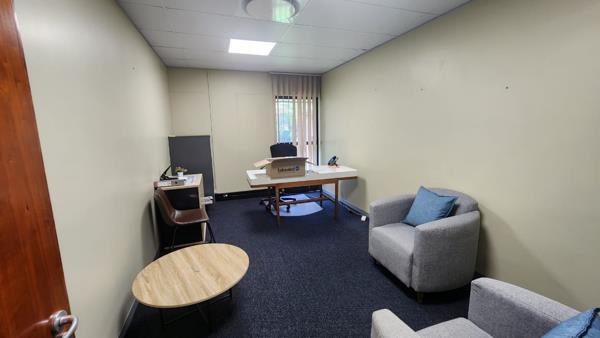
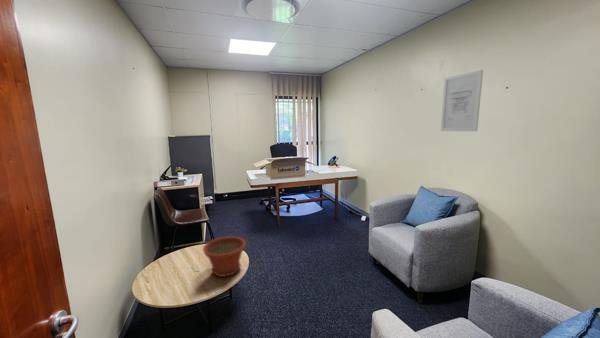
+ plant pot [202,235,247,278]
+ wall art [440,69,484,132]
